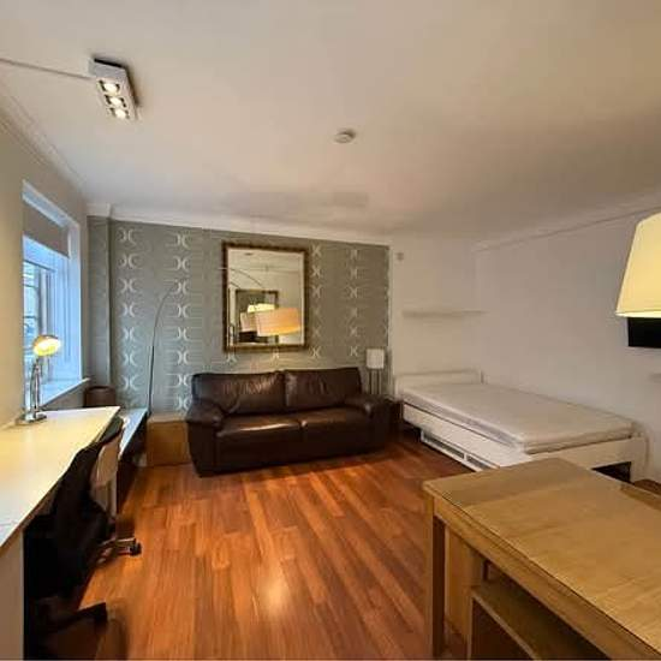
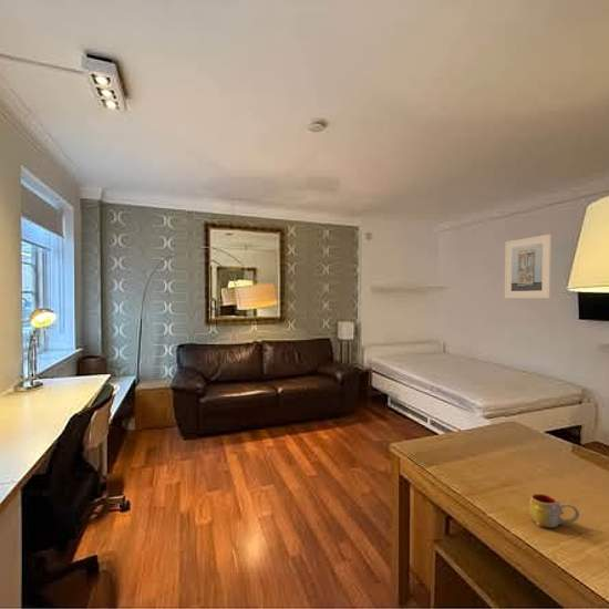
+ mug [528,493,580,528]
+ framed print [504,234,553,299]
